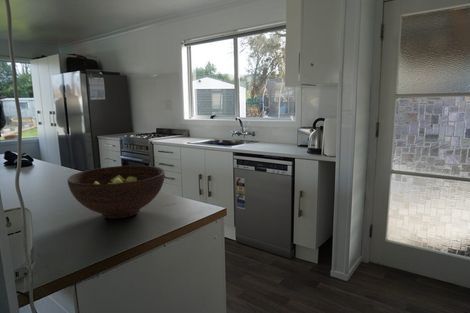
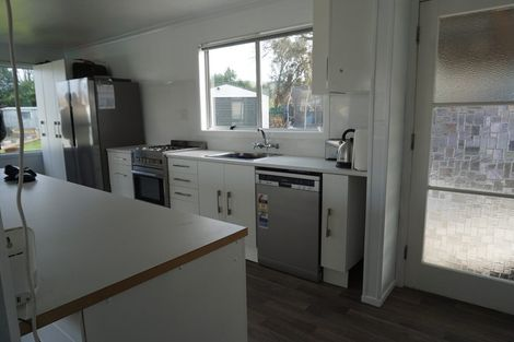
- fruit bowl [67,165,166,220]
